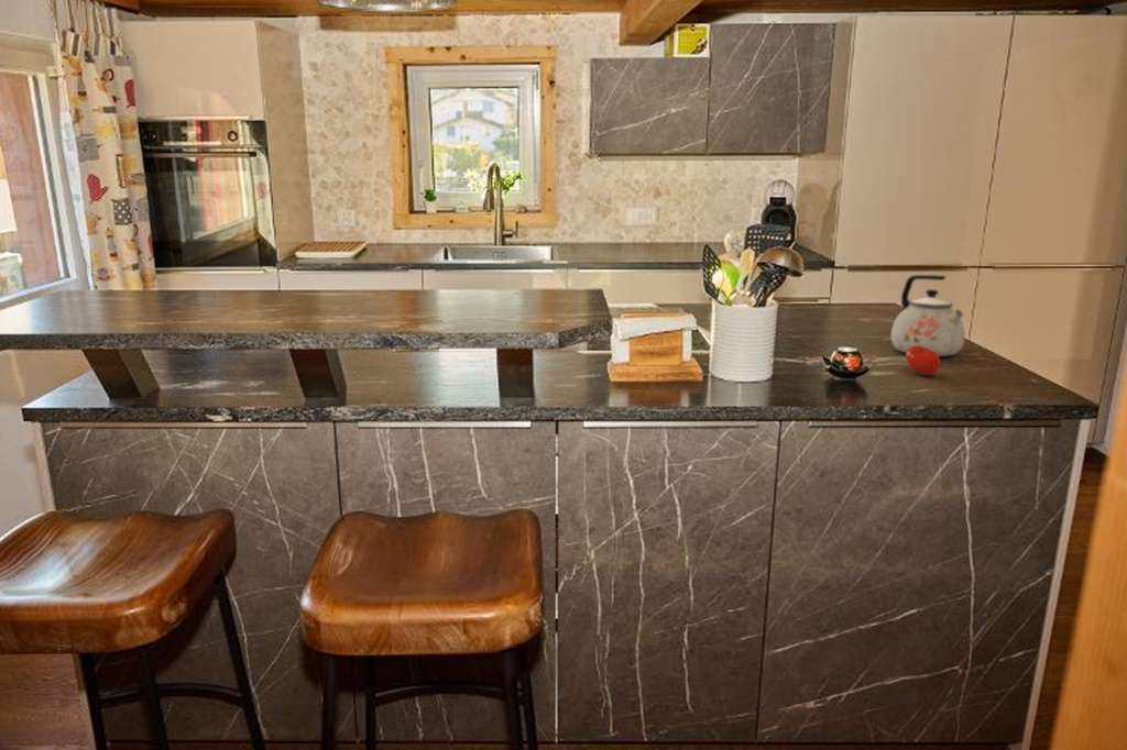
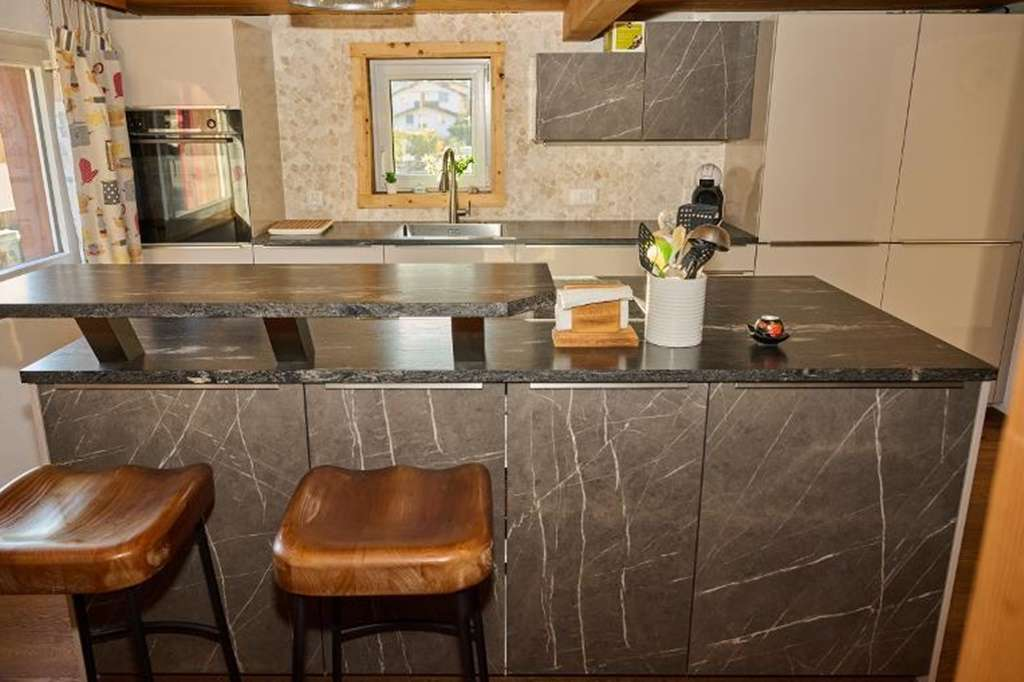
- fruit [905,345,941,376]
- kettle [890,274,966,357]
